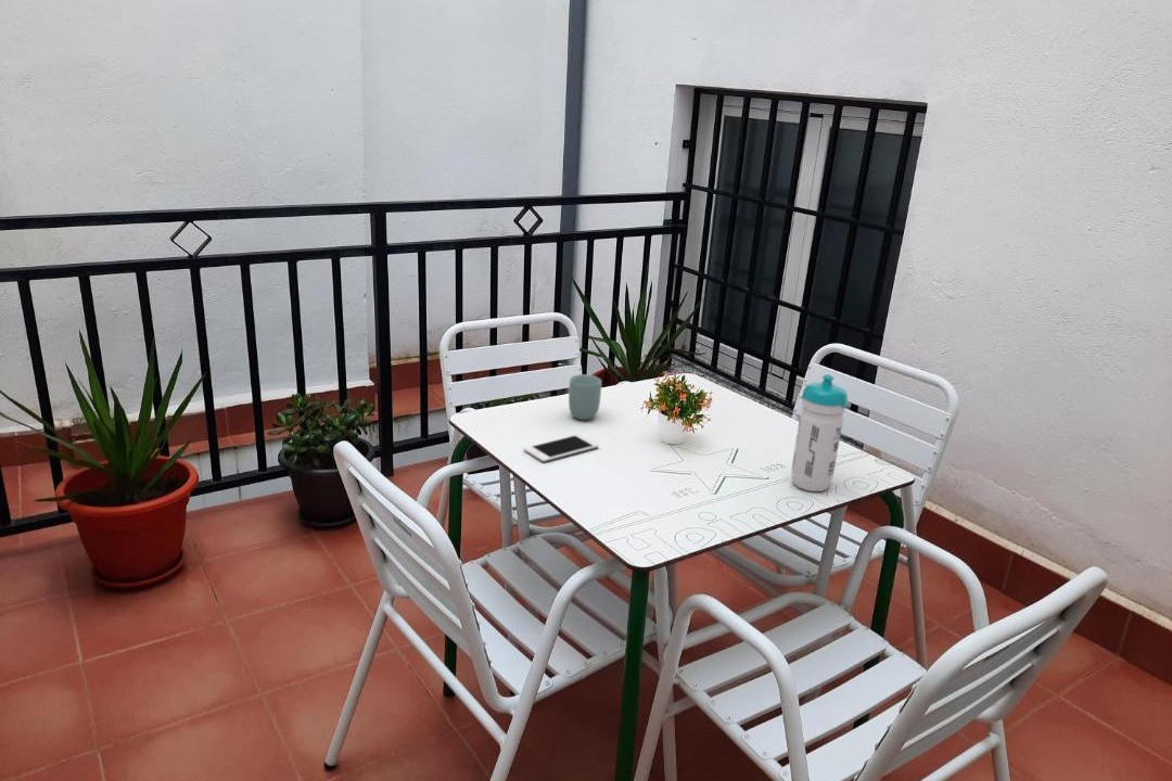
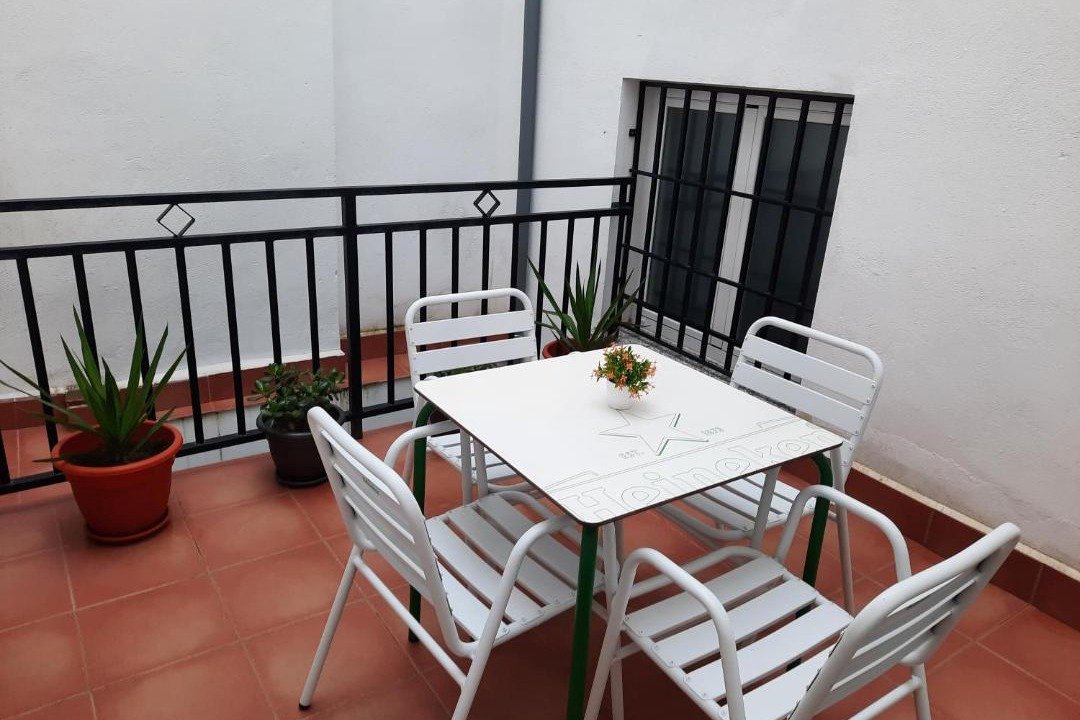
- water bottle [790,373,849,492]
- cup [568,373,602,421]
- cell phone [523,433,600,463]
